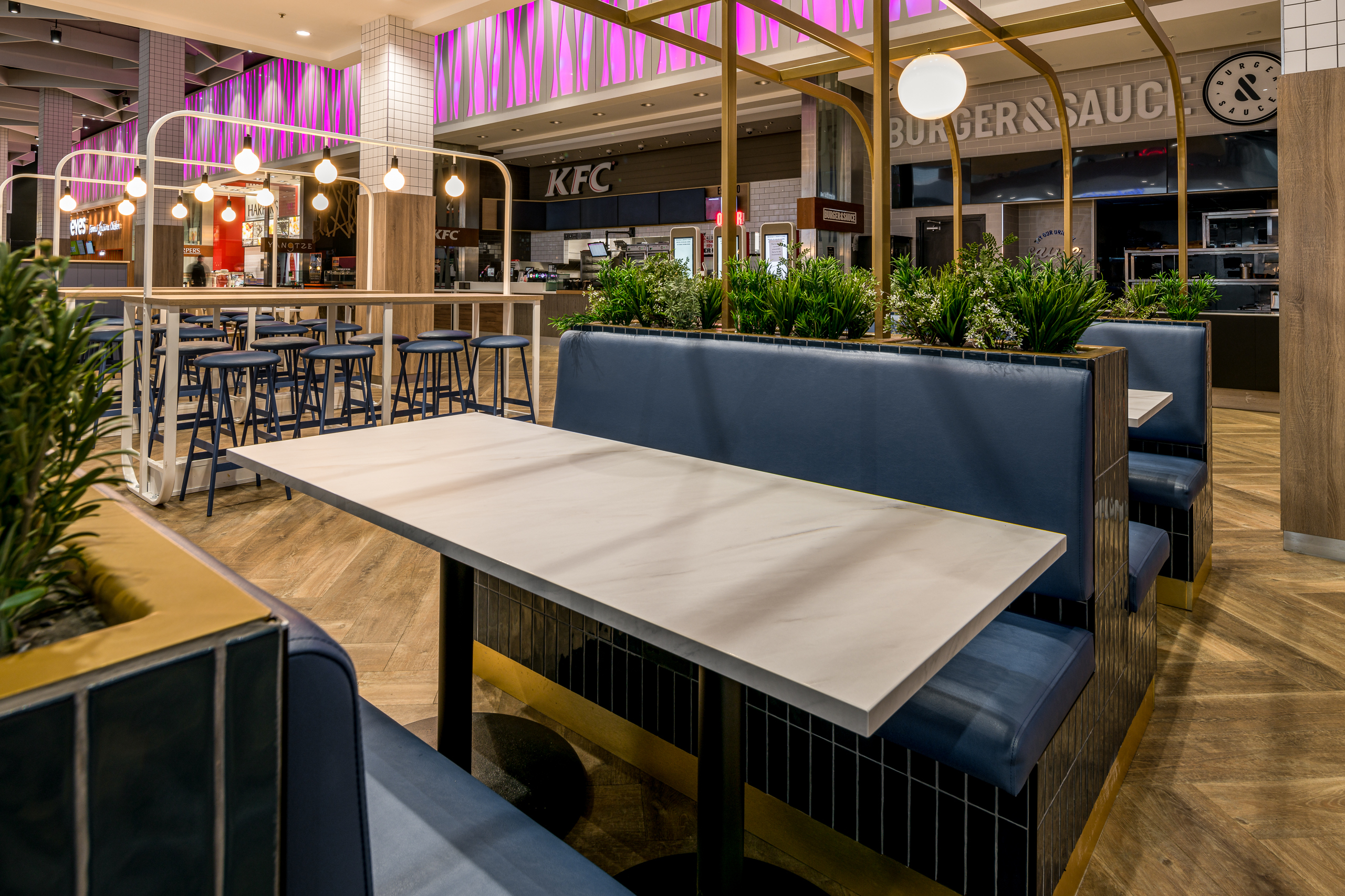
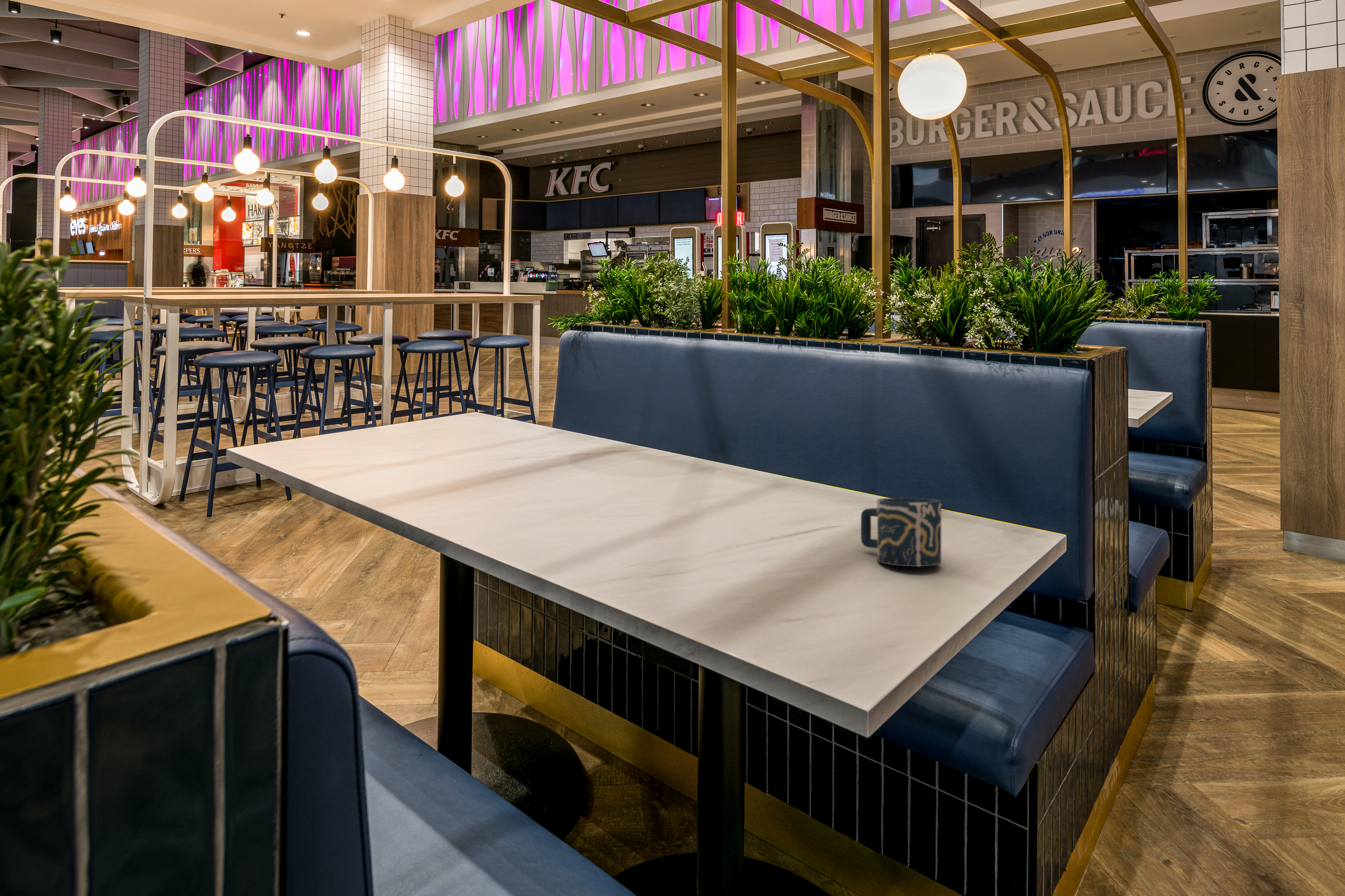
+ cup [860,497,942,567]
